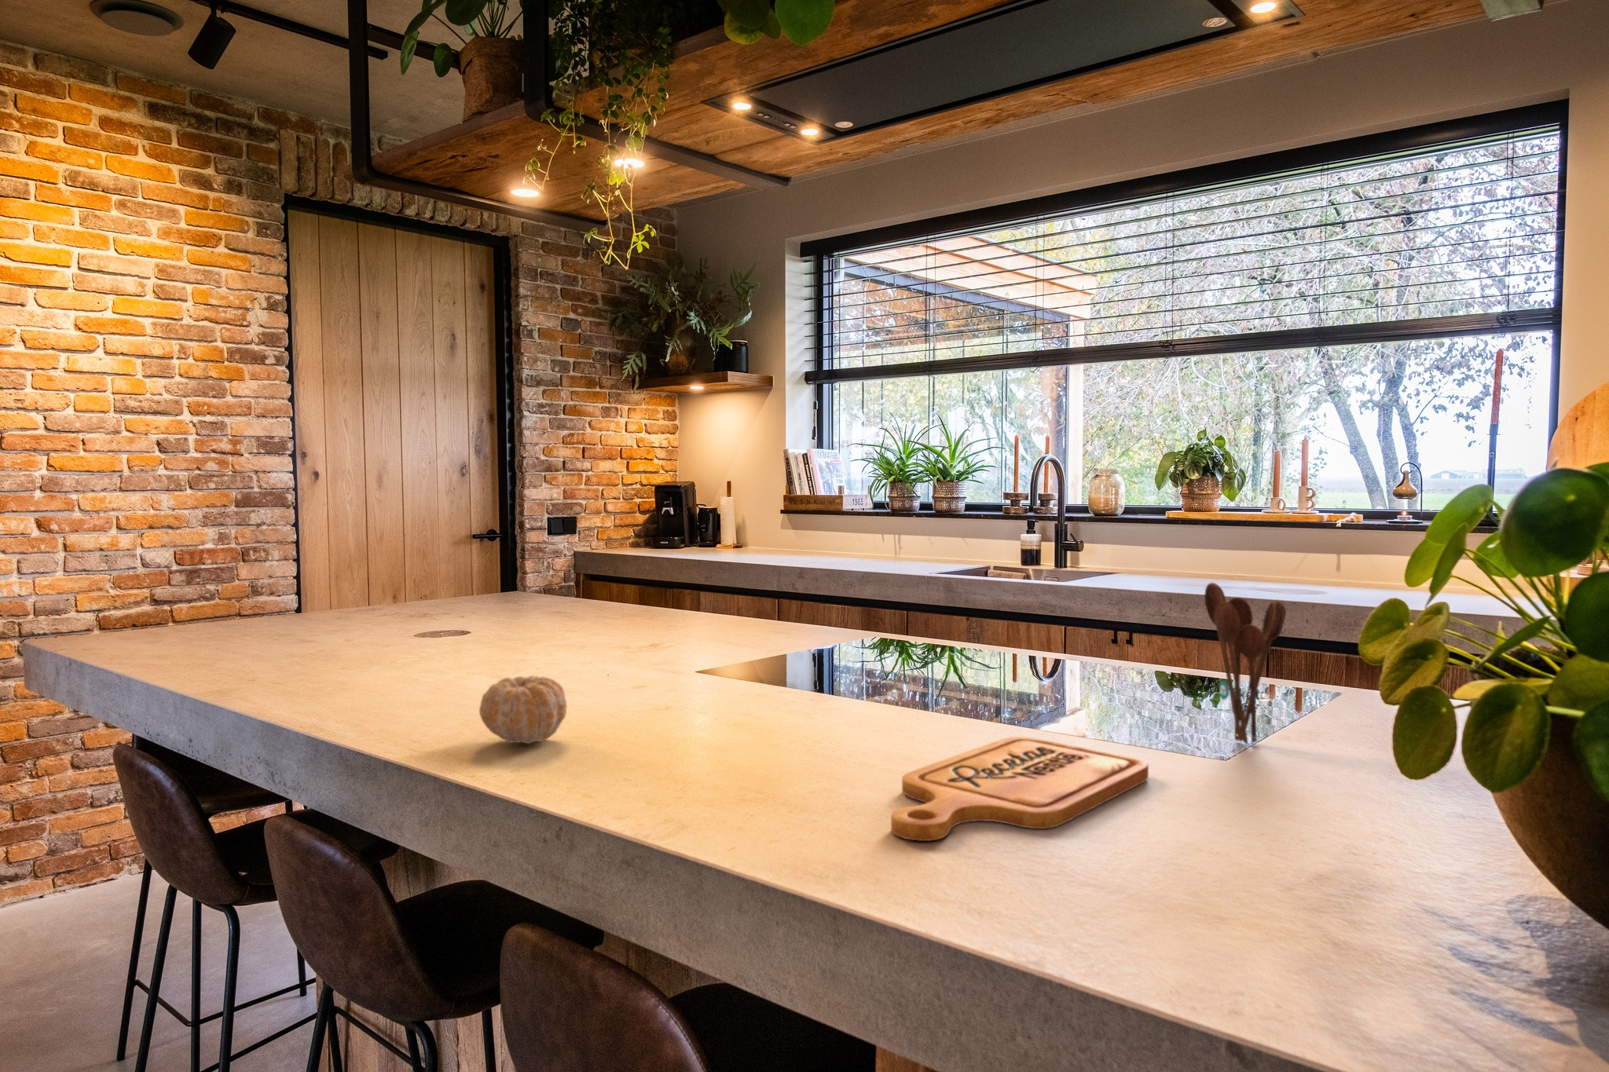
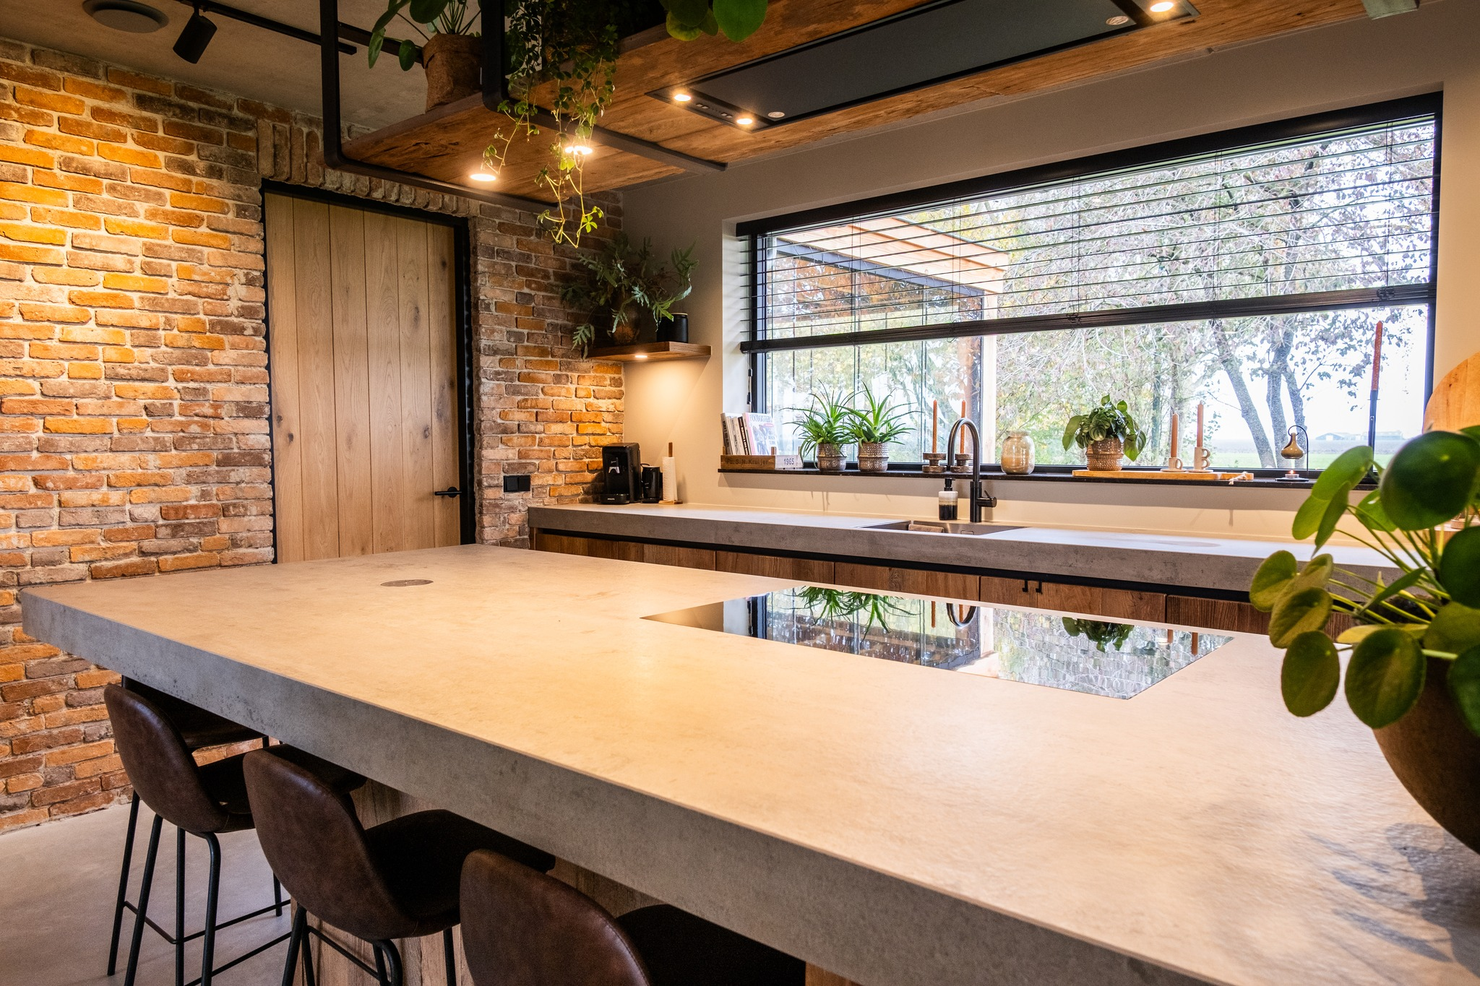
- fruit [479,675,567,744]
- cutting board [890,736,1150,842]
- utensil holder [1203,581,1287,744]
